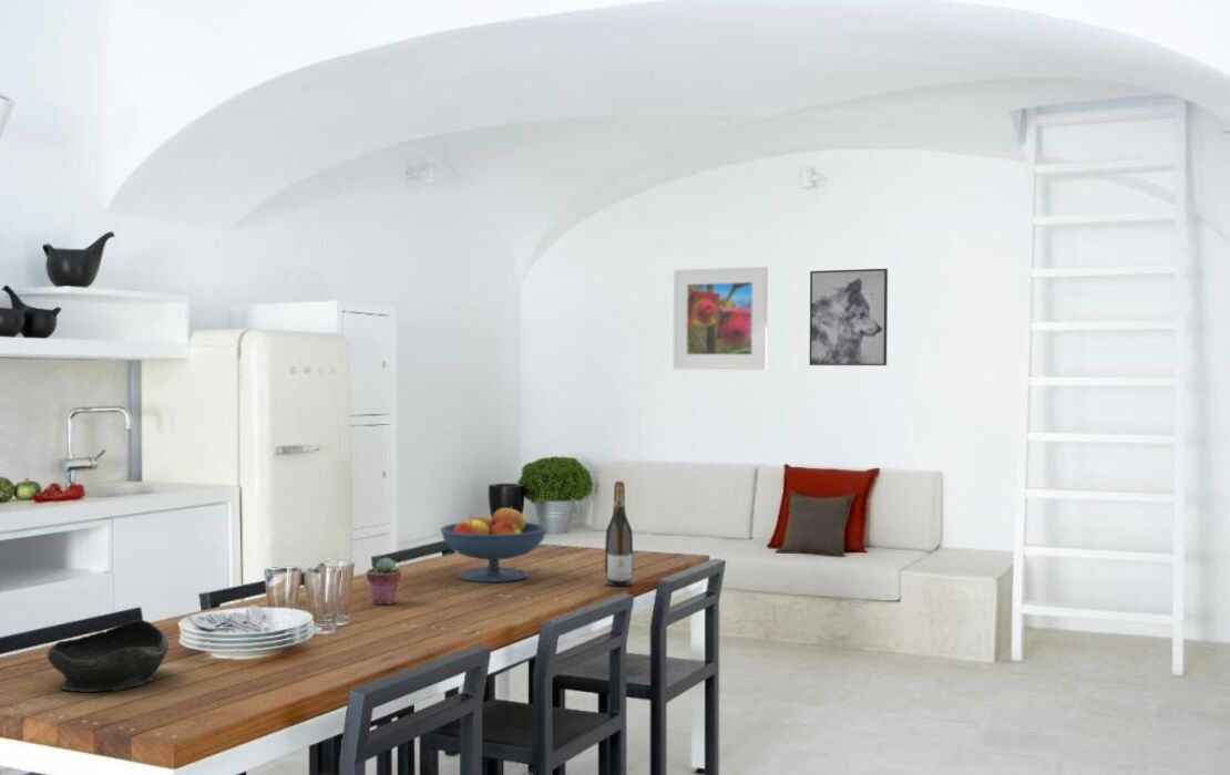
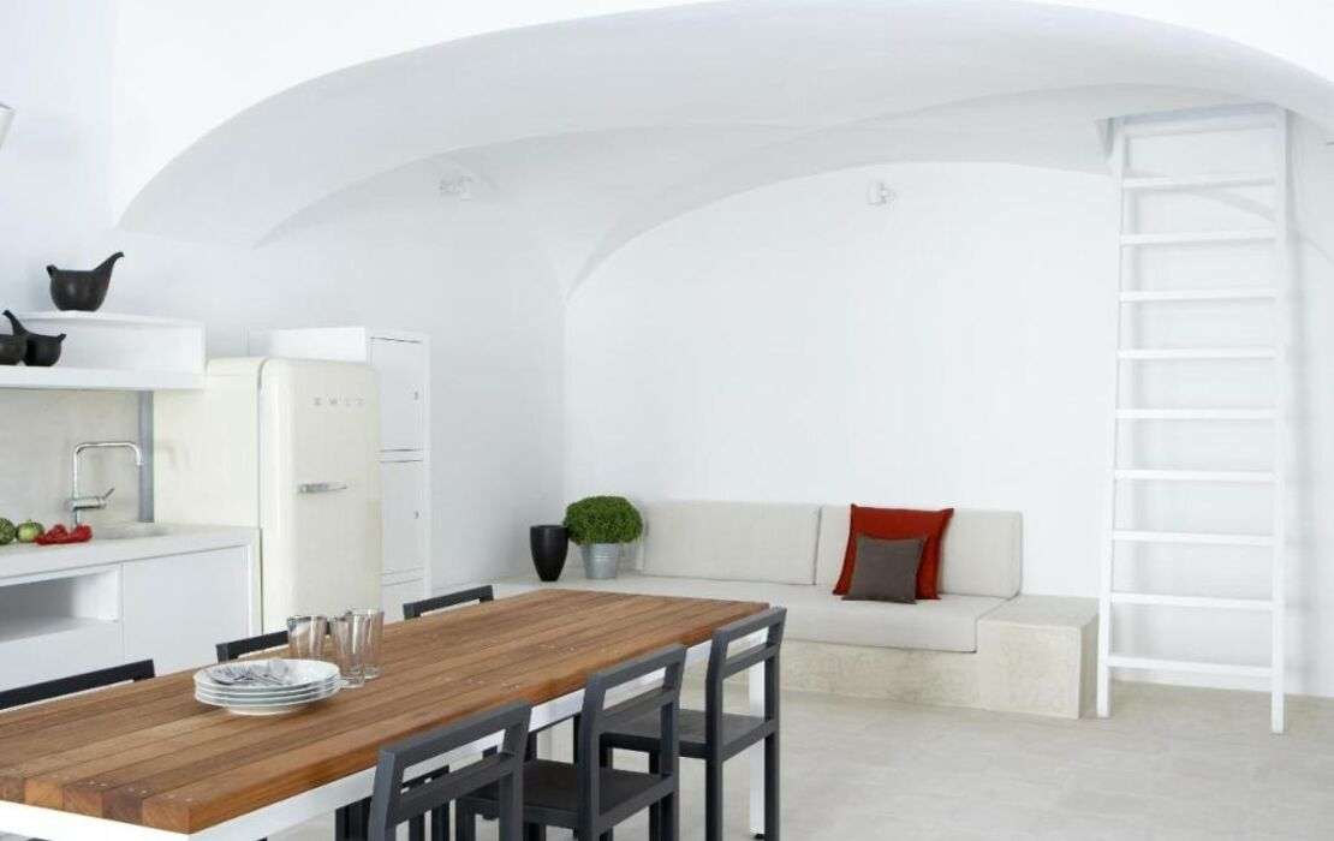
- bowl [47,619,170,693]
- fruit bowl [439,506,549,583]
- wine bottle [604,480,634,587]
- potted succulent [366,556,402,606]
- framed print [673,266,769,371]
- wall art [809,268,889,366]
